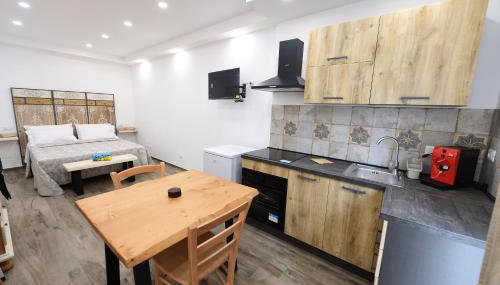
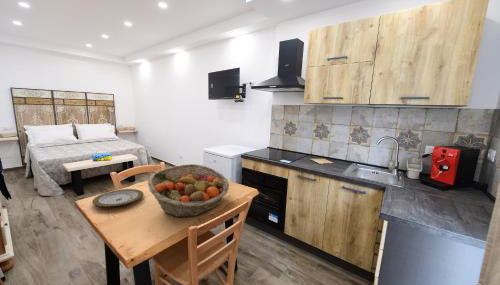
+ fruit basket [147,163,230,218]
+ plate [91,188,144,208]
